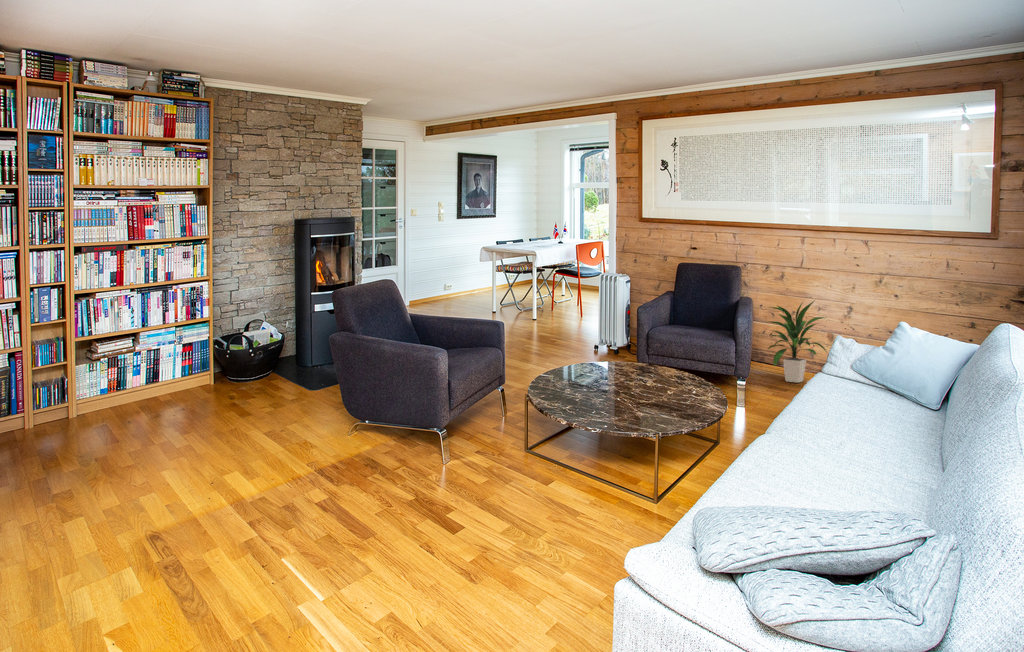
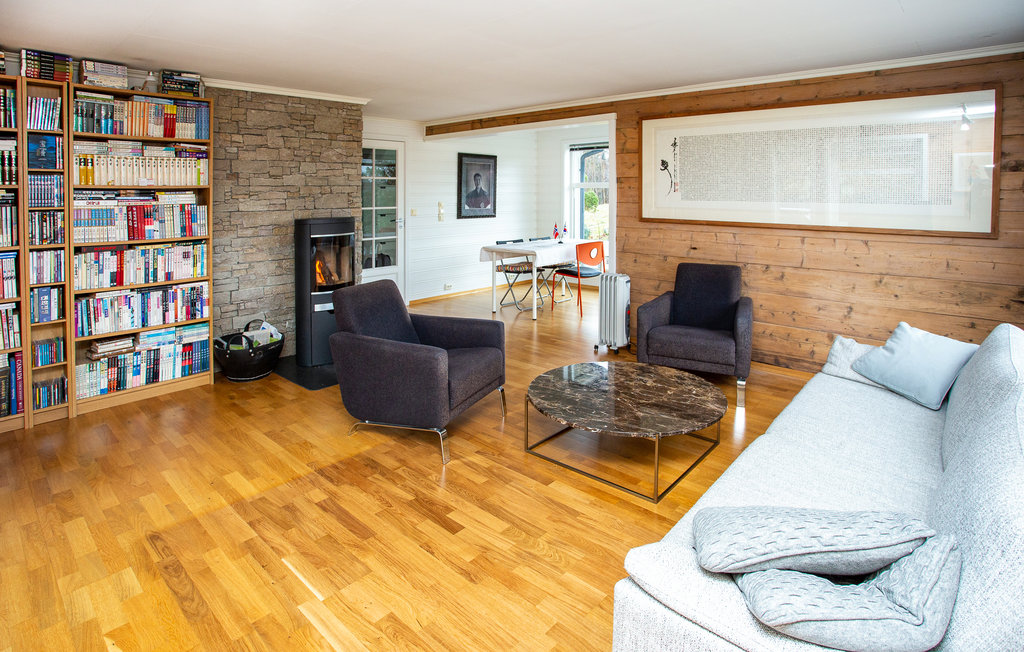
- indoor plant [766,299,829,384]
